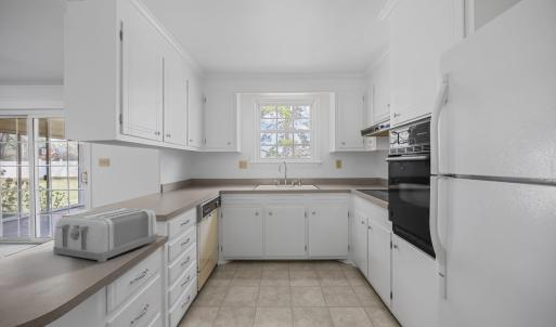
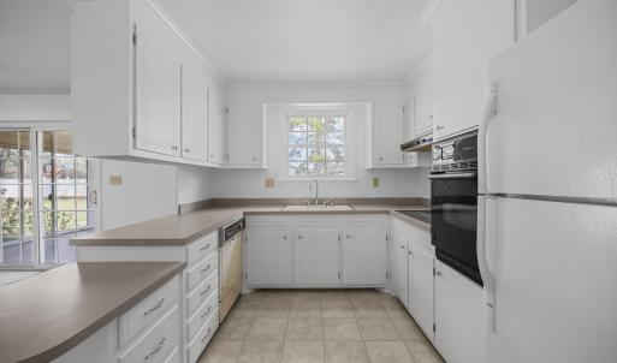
- toaster [52,206,159,264]
